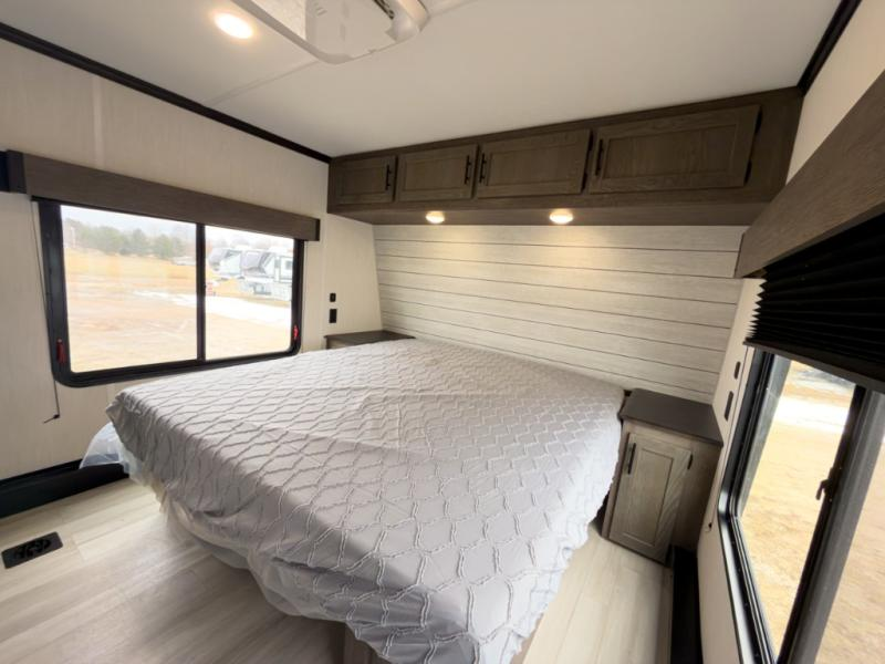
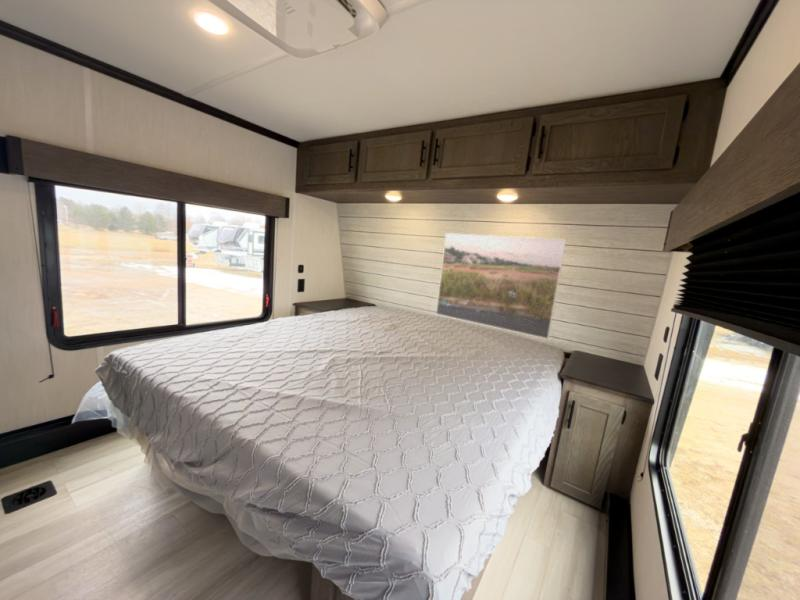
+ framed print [435,232,567,340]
